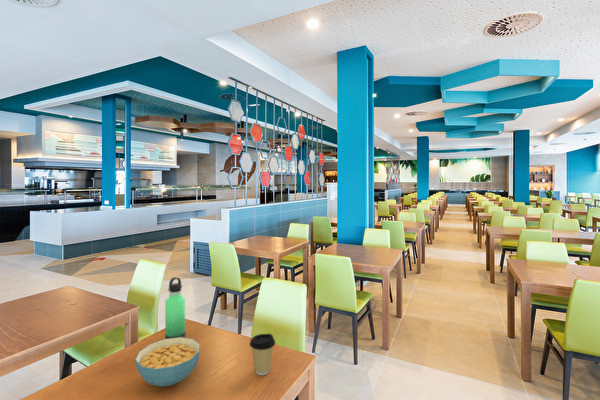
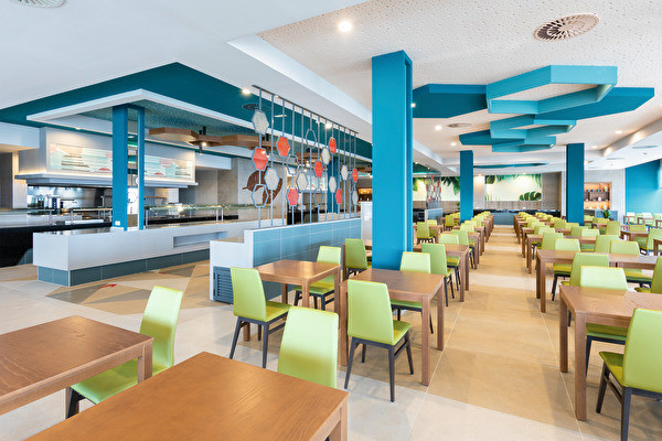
- thermos bottle [164,276,187,339]
- cereal bowl [134,337,201,388]
- coffee cup [249,333,276,376]
